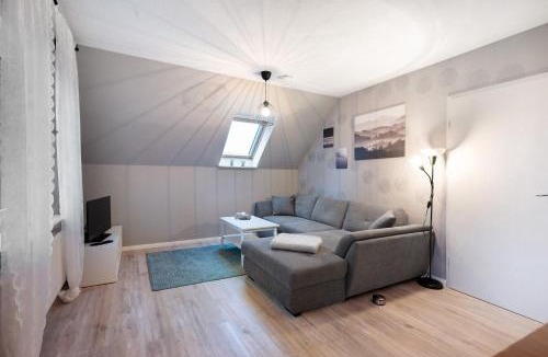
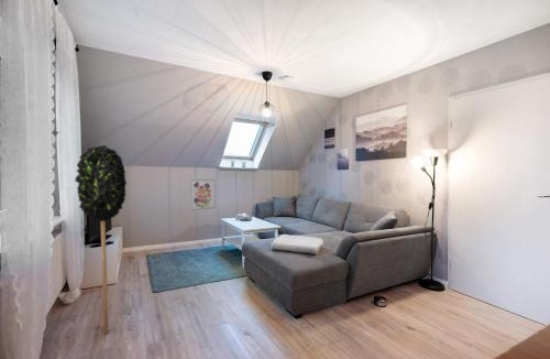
+ wall art [189,178,217,211]
+ decorative plant [74,144,128,336]
